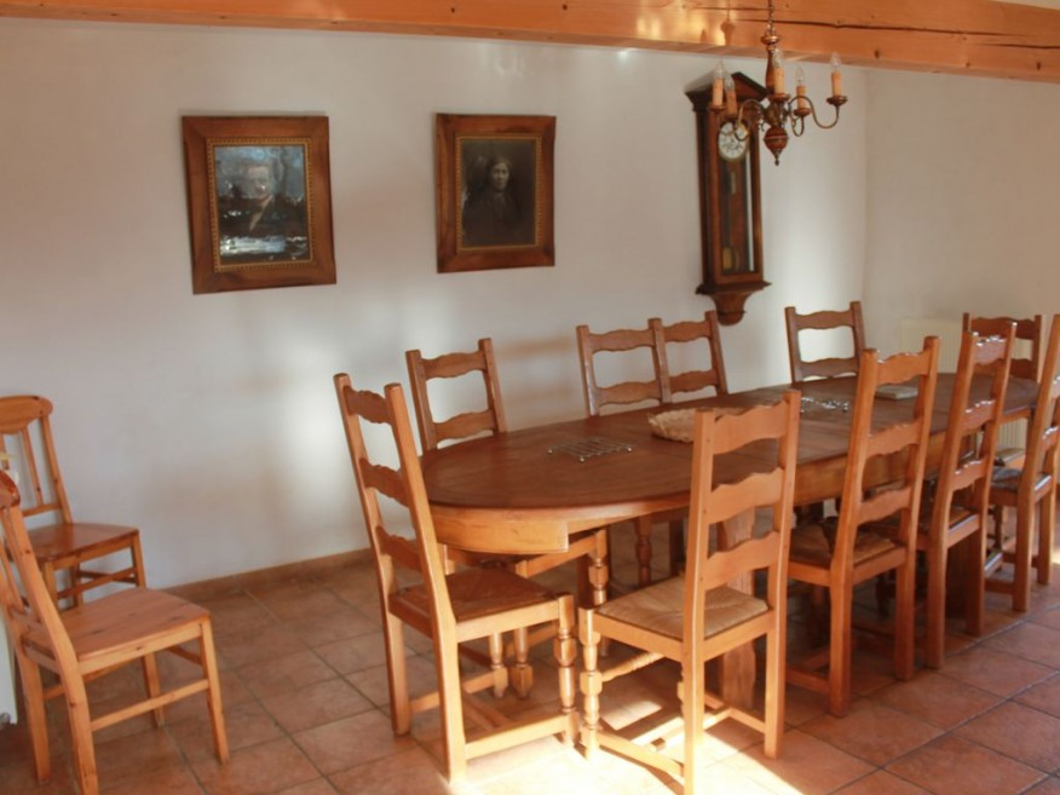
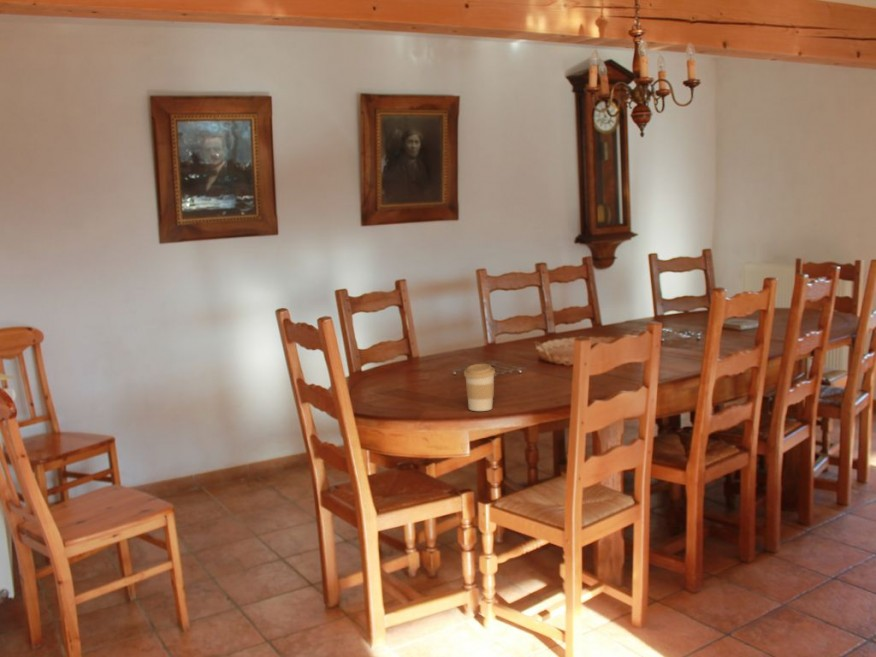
+ coffee cup [463,363,496,412]
